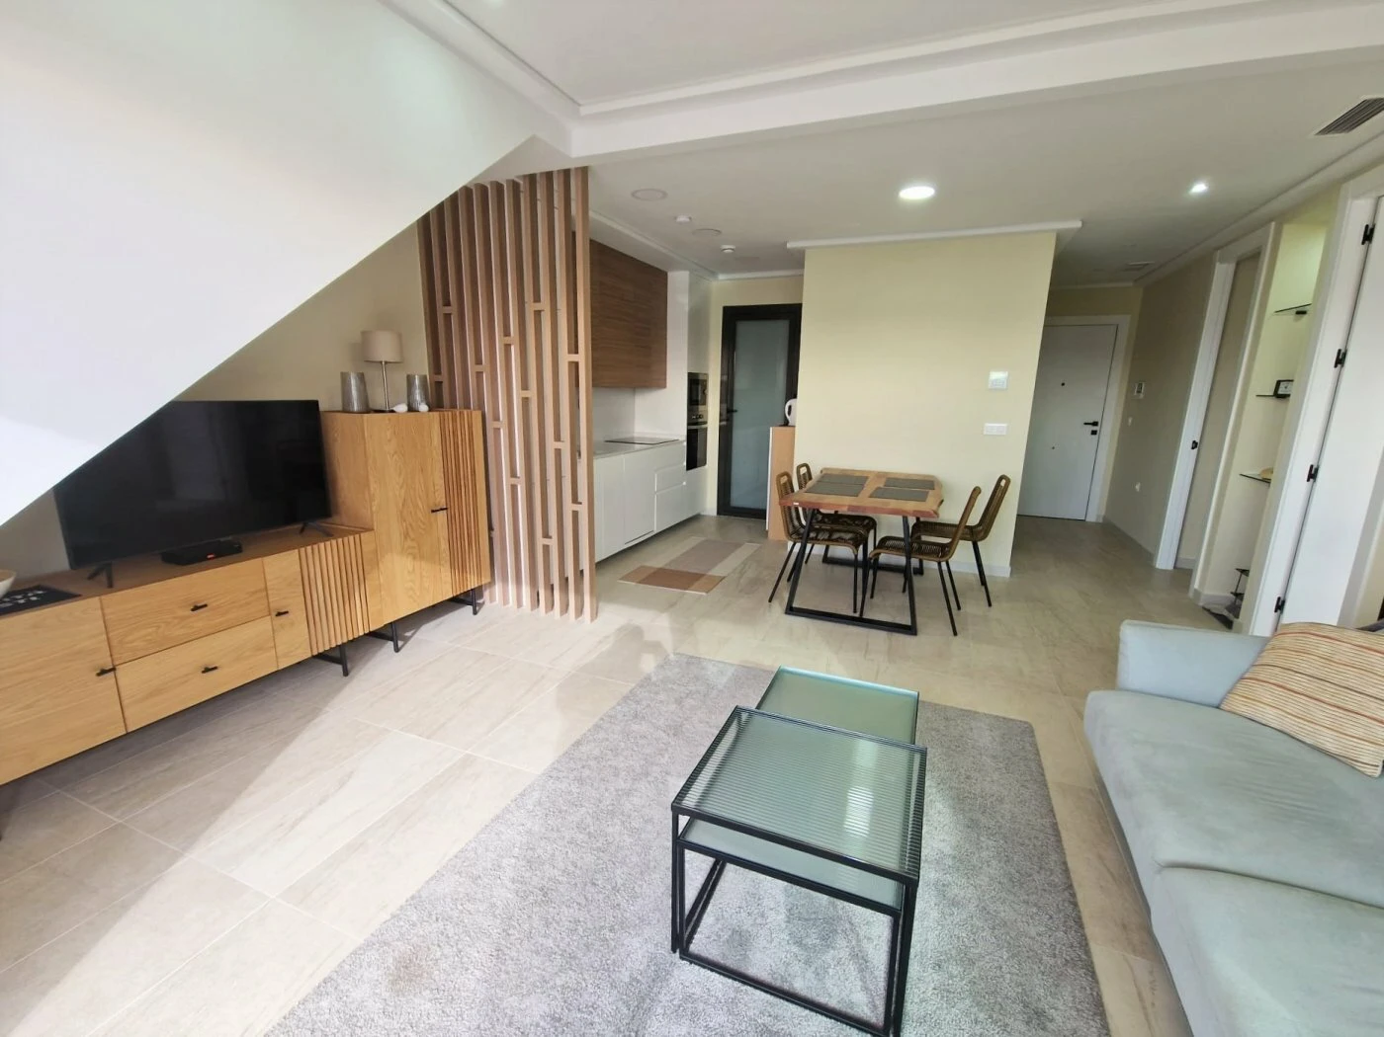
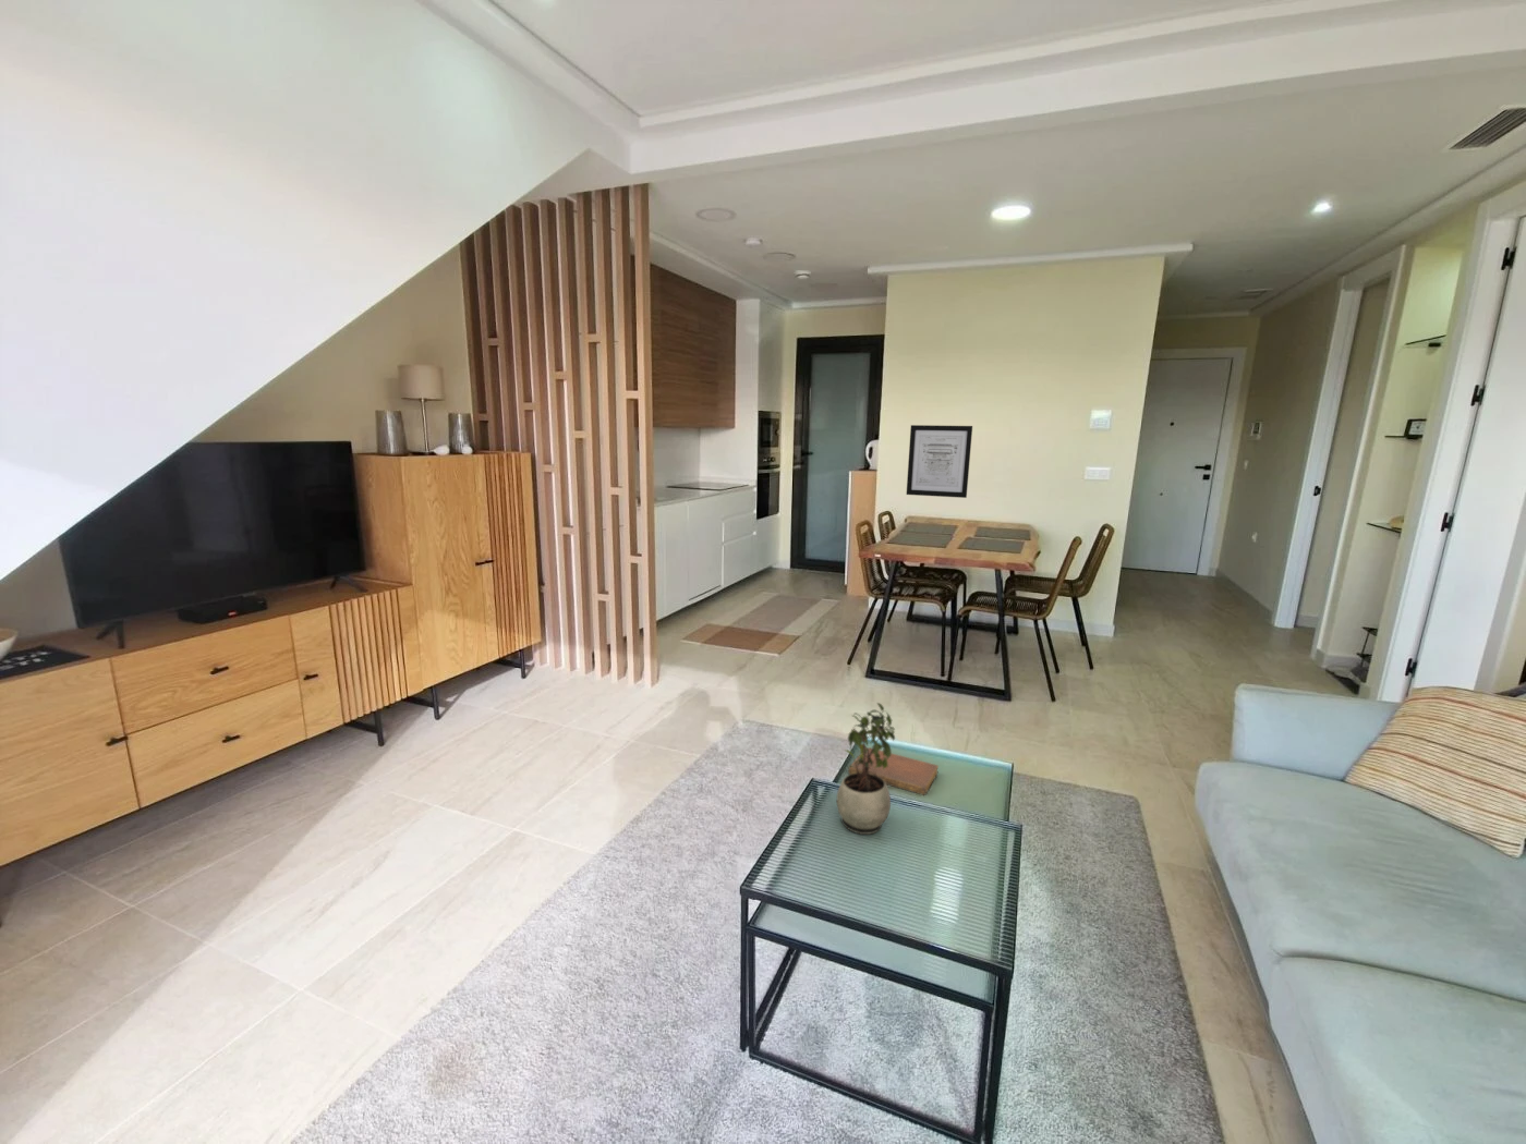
+ potted plant [836,702,896,835]
+ notebook [847,746,940,797]
+ wall art [906,424,973,499]
